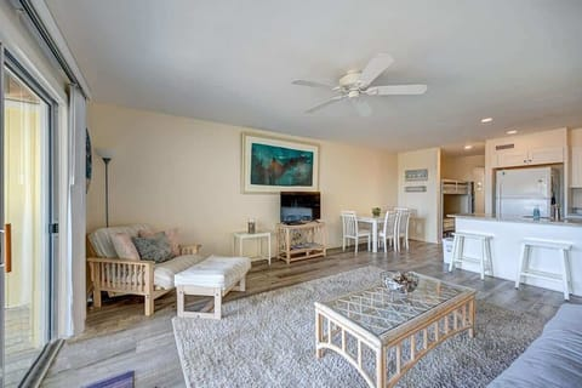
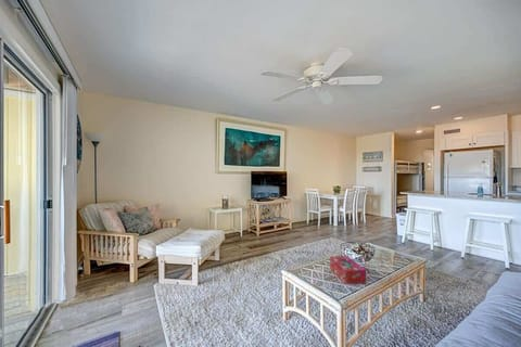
+ tissue box [329,255,367,285]
